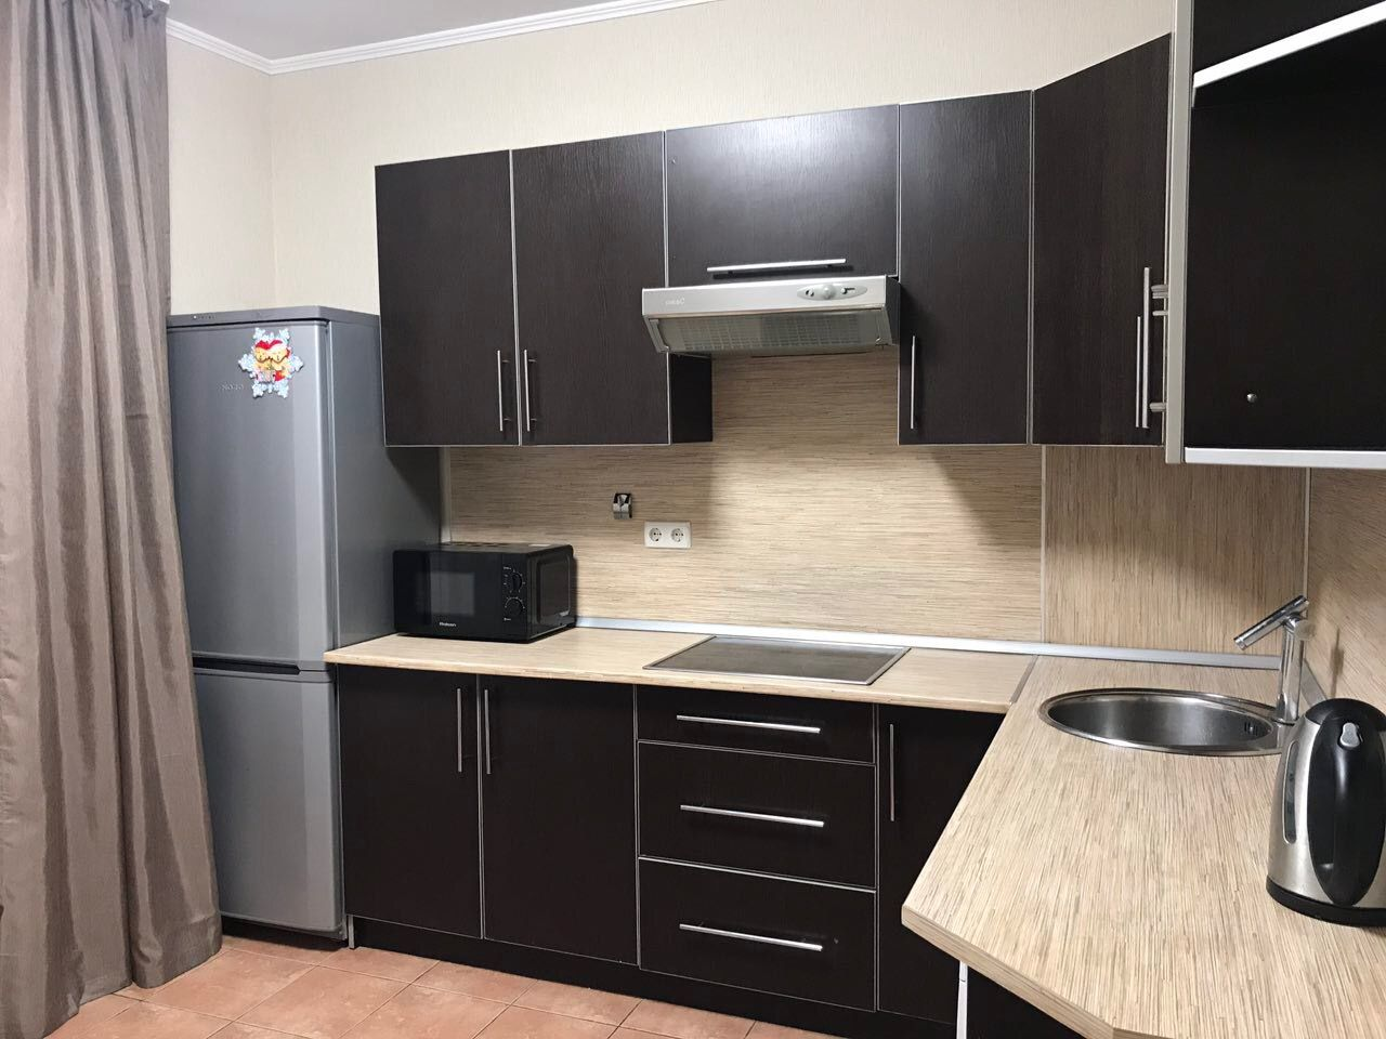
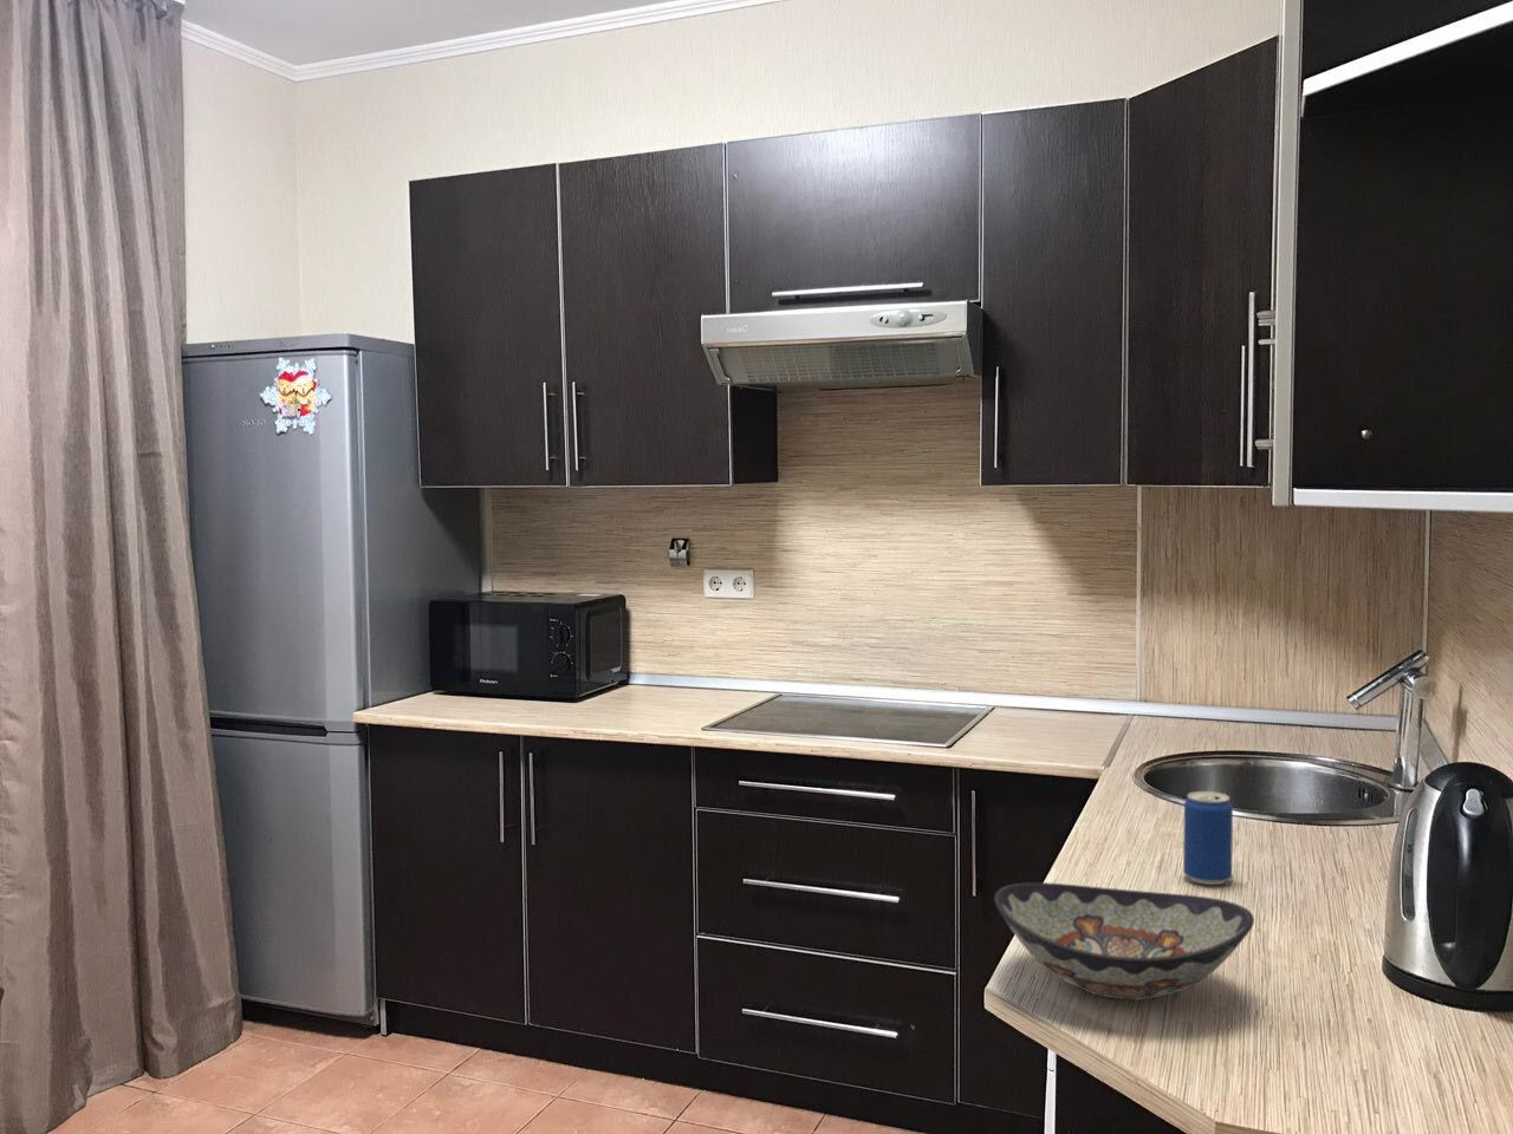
+ beverage can [1182,790,1234,886]
+ decorative bowl [992,881,1256,1001]
